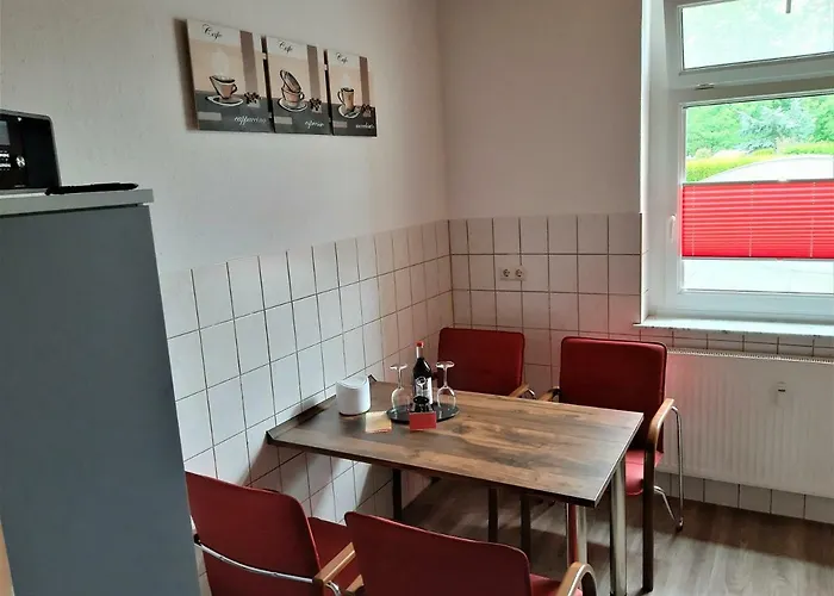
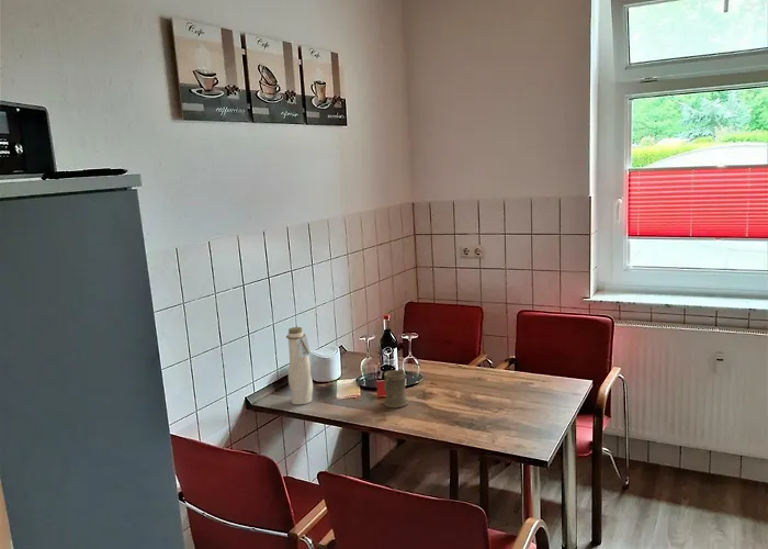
+ mug [383,369,409,410]
+ water bottle [285,326,314,405]
